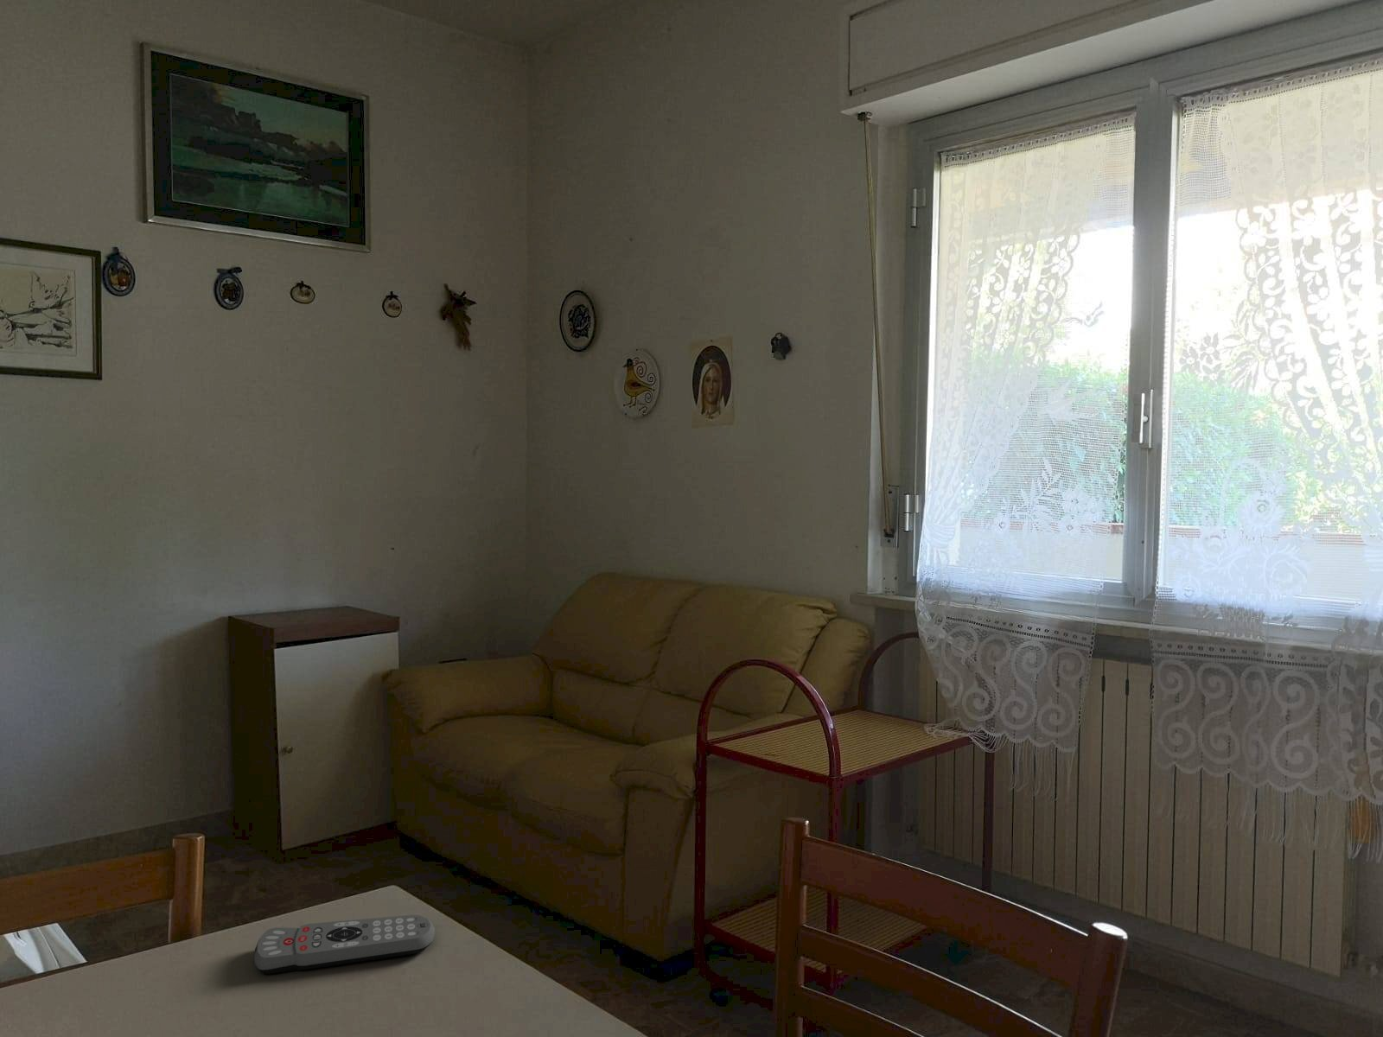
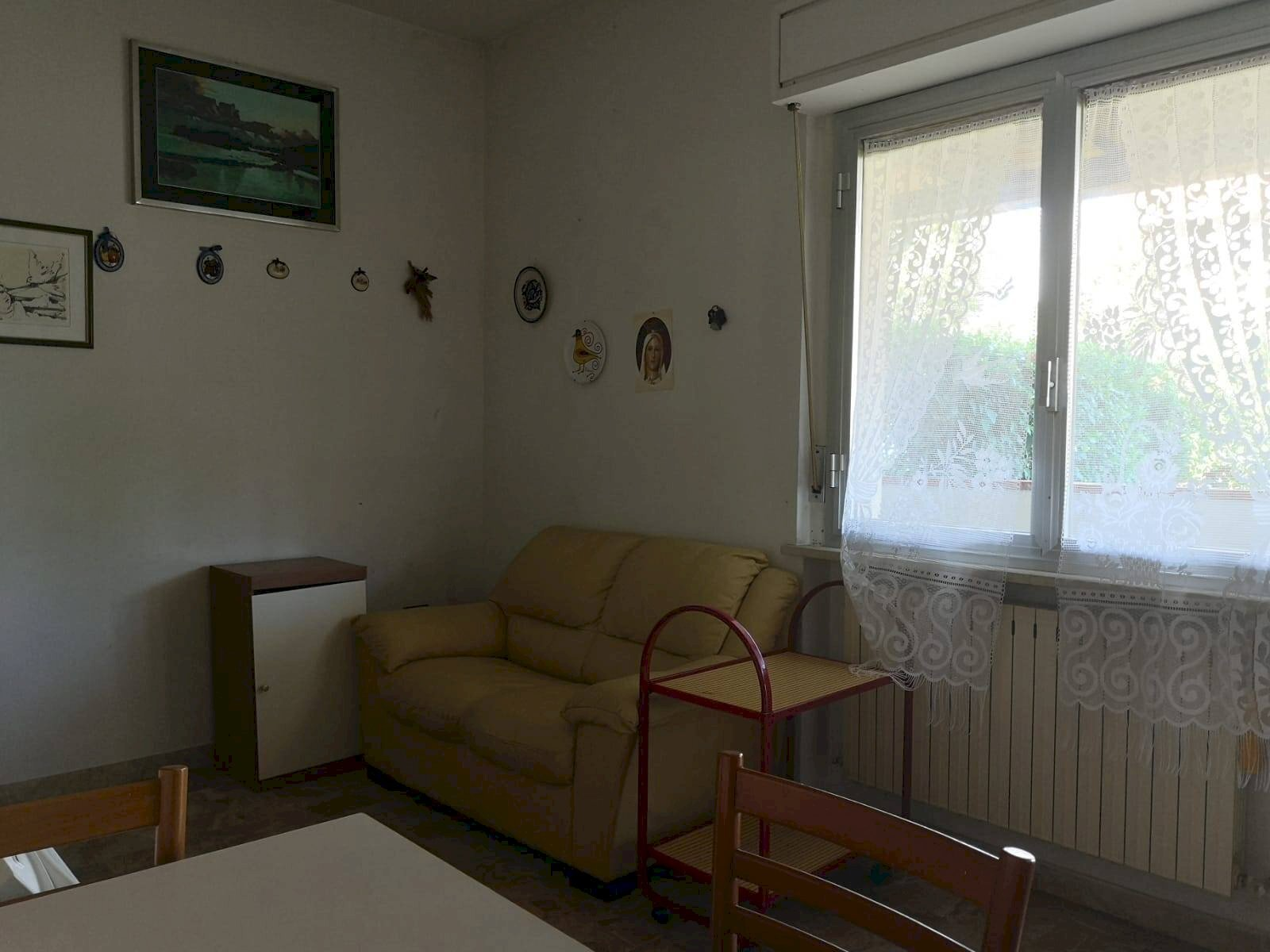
- remote control [254,914,436,975]
